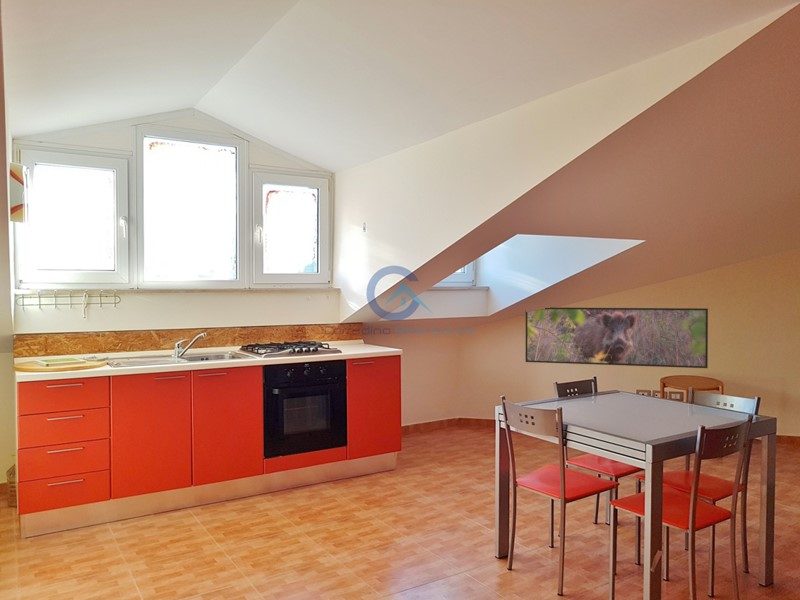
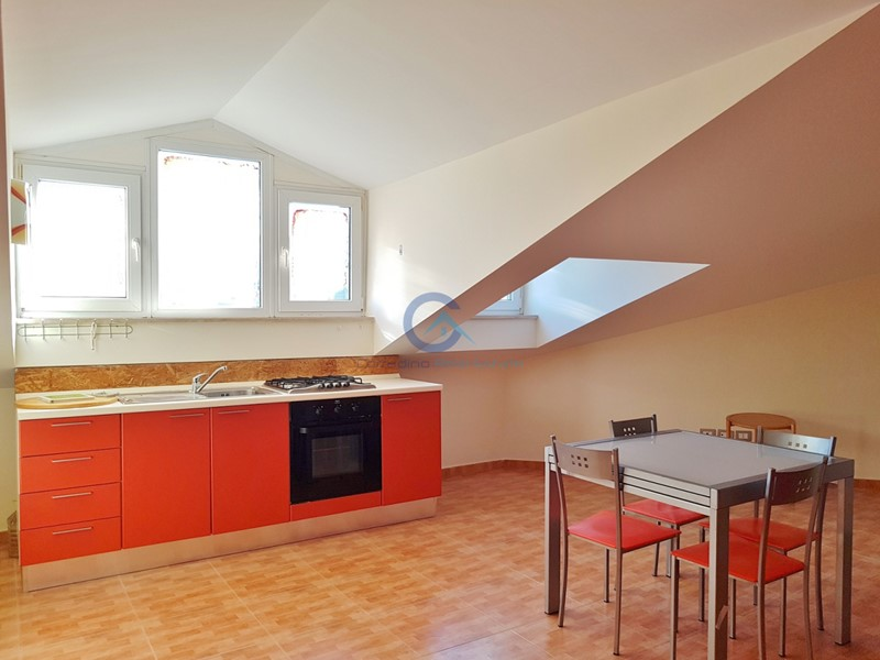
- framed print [525,306,709,369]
